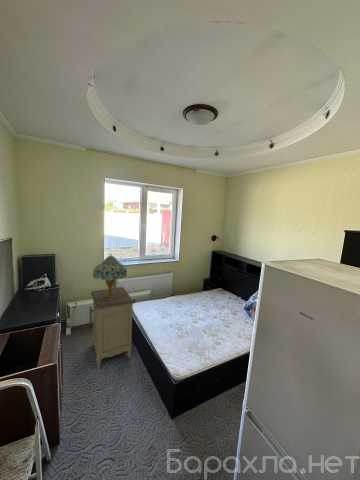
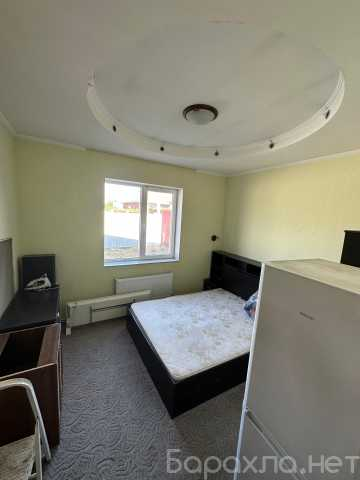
- table lamp [92,252,128,297]
- nightstand [87,286,134,369]
